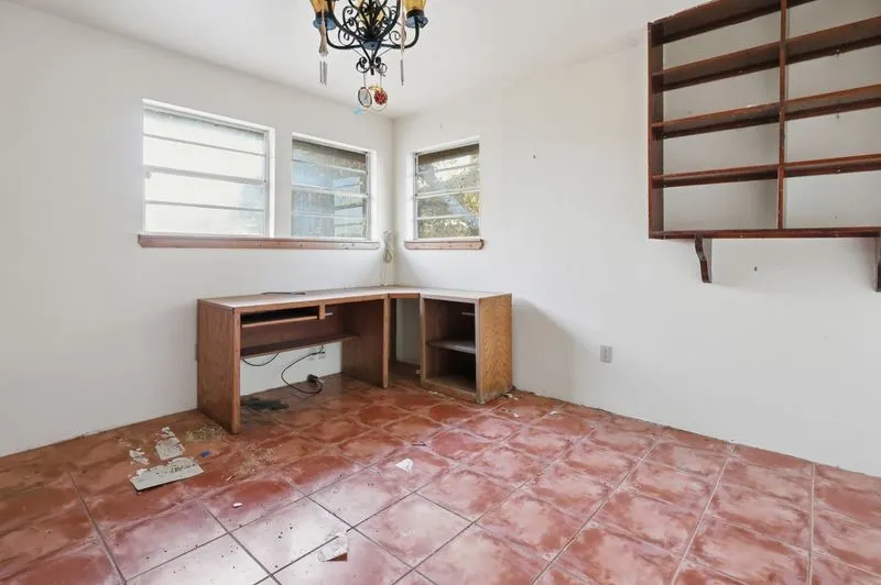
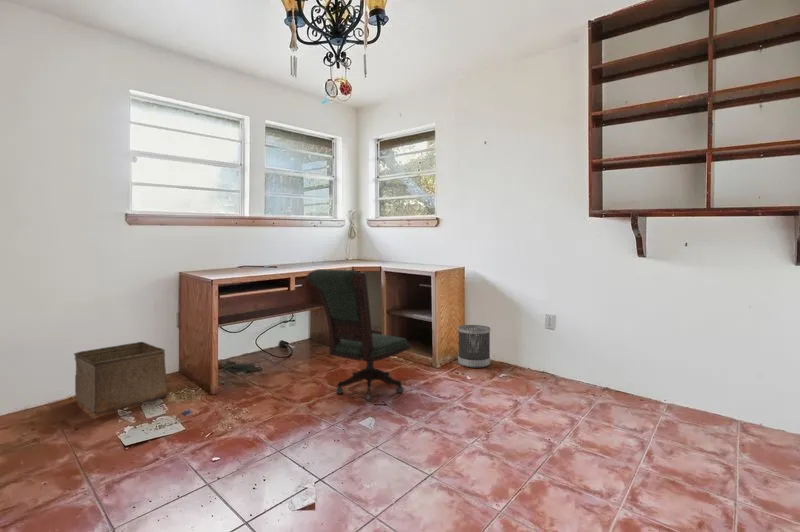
+ wastebasket [457,324,491,369]
+ storage bin [73,341,168,415]
+ office chair [305,268,411,402]
